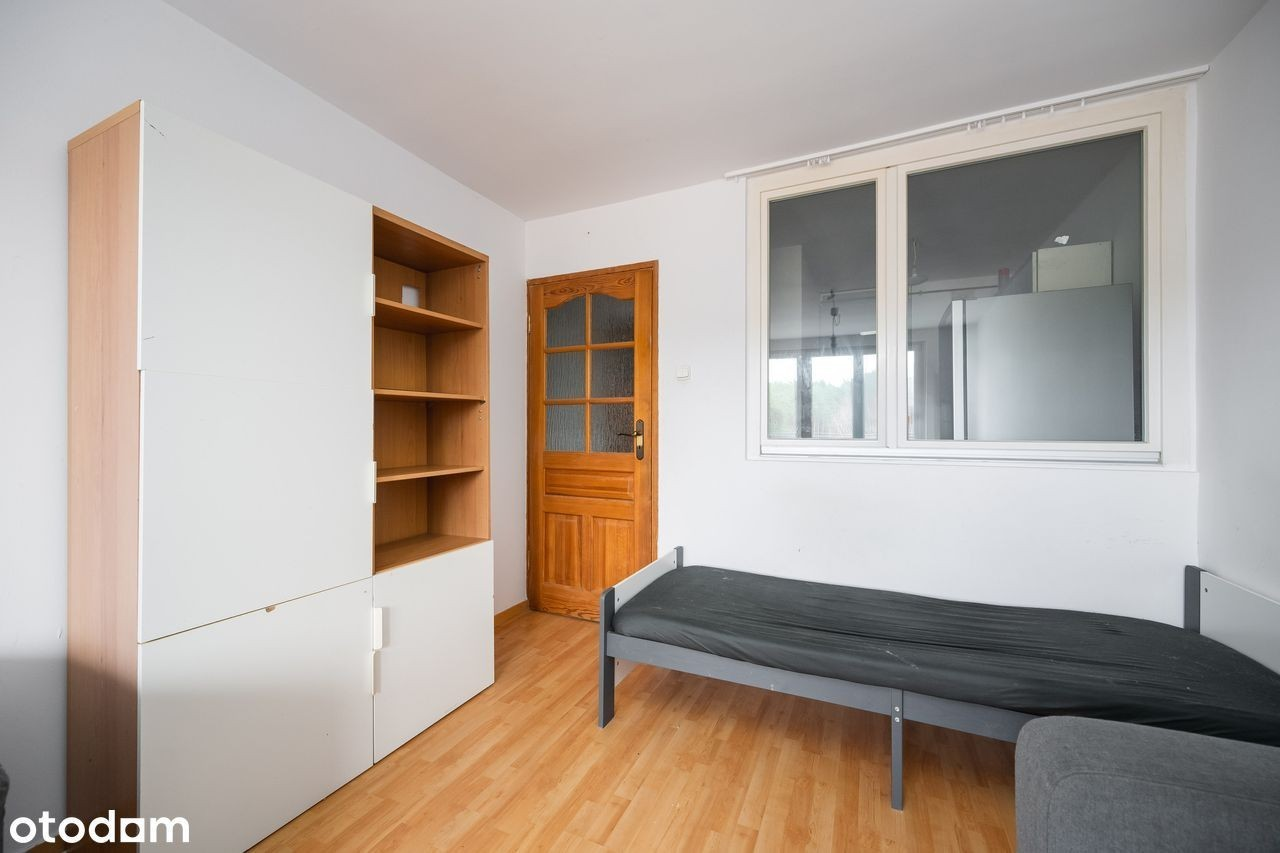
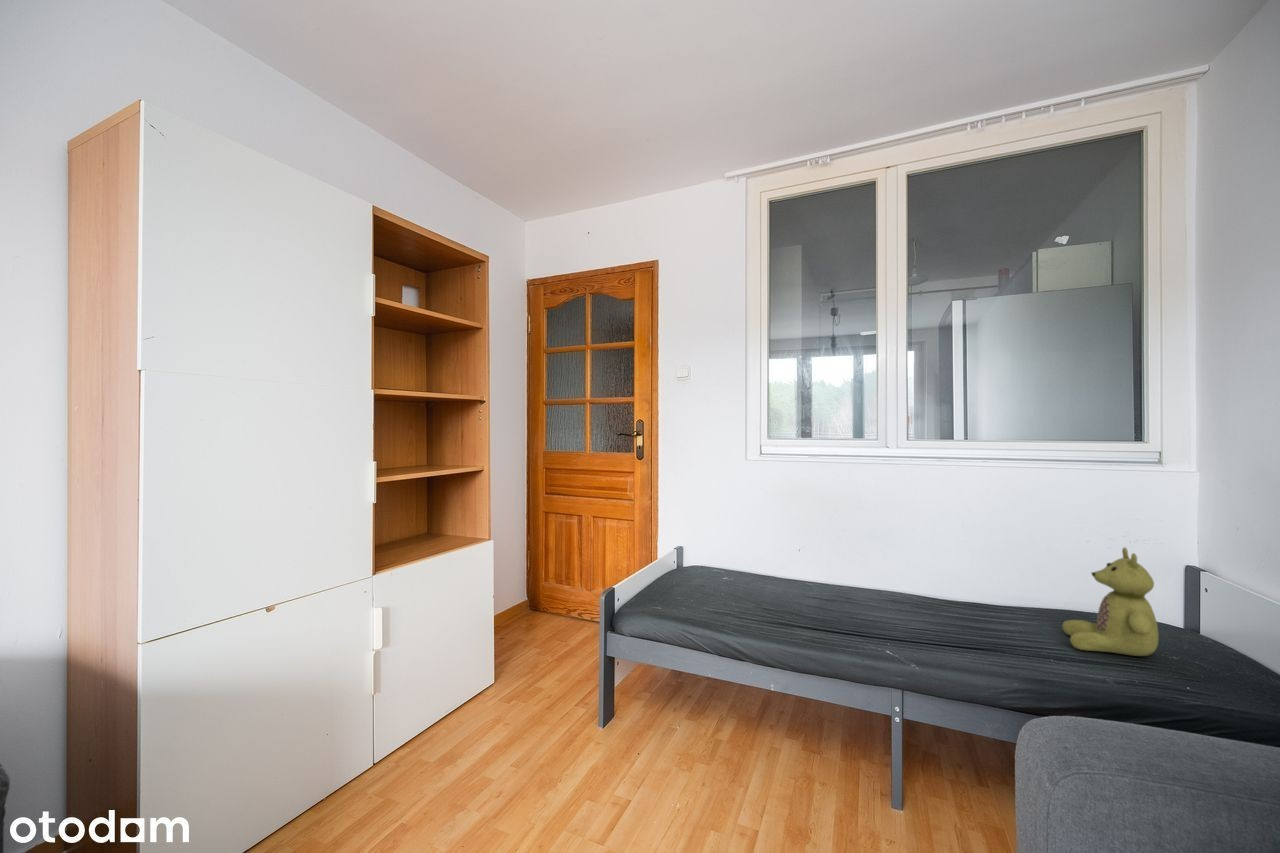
+ stuffed bear [1061,546,1159,657]
